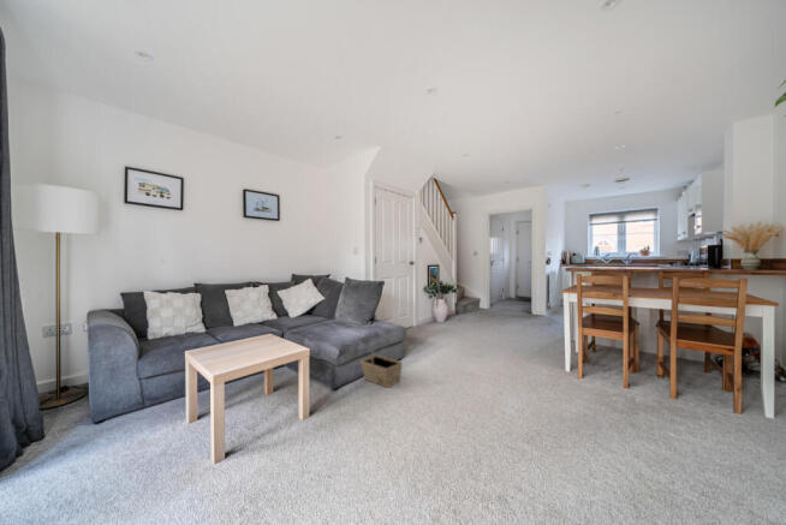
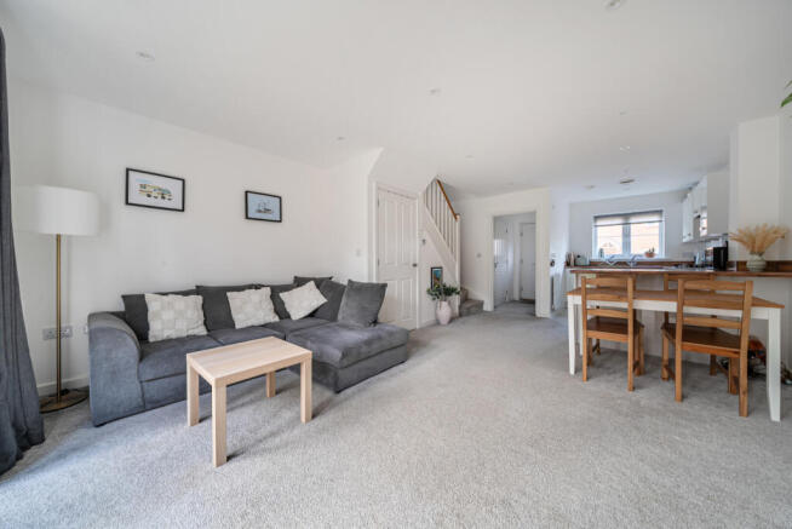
- basket [359,344,404,389]
